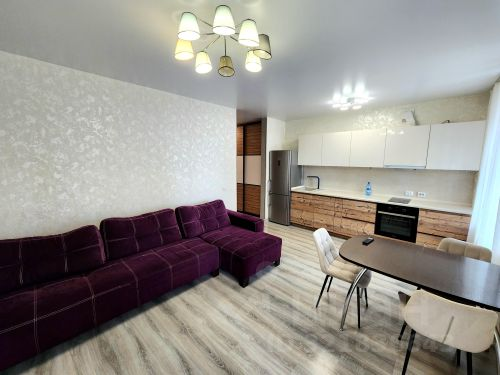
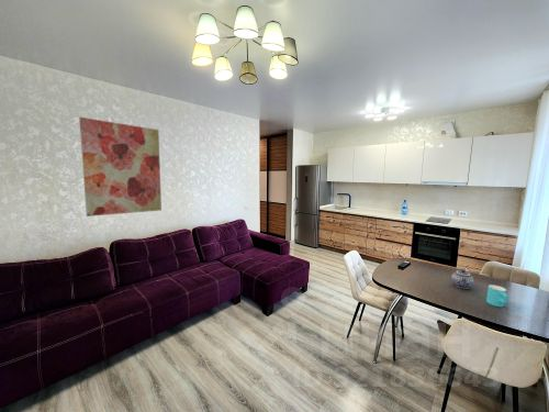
+ teapot [450,268,474,290]
+ cup [485,283,509,308]
+ wall art [78,116,163,218]
